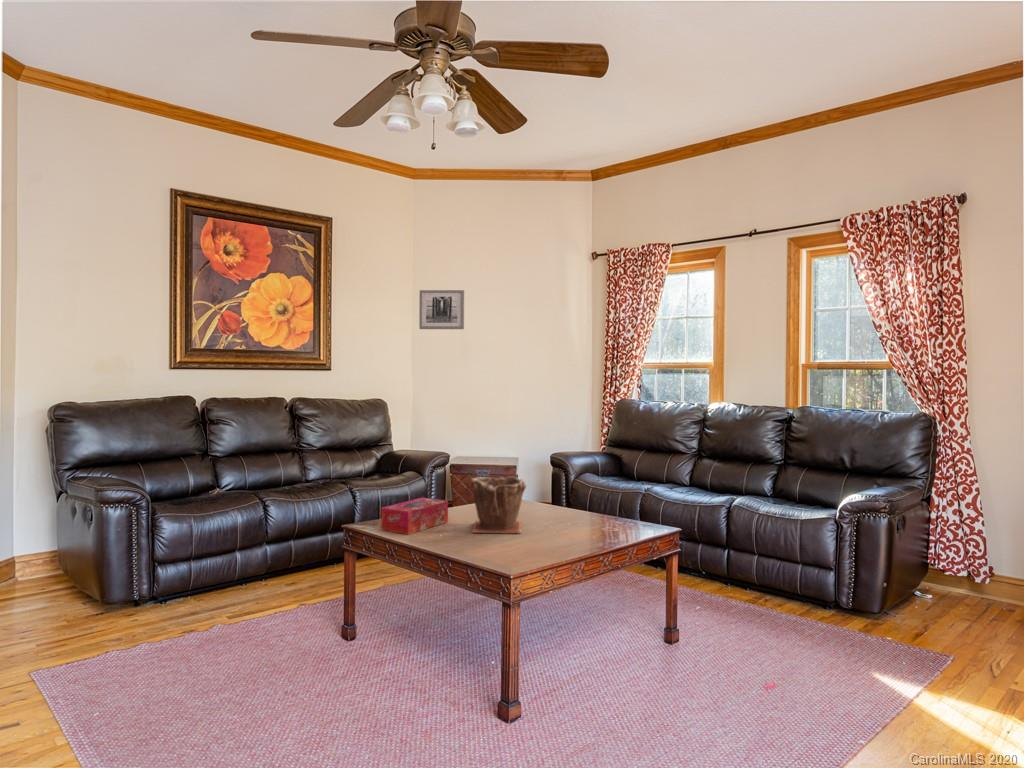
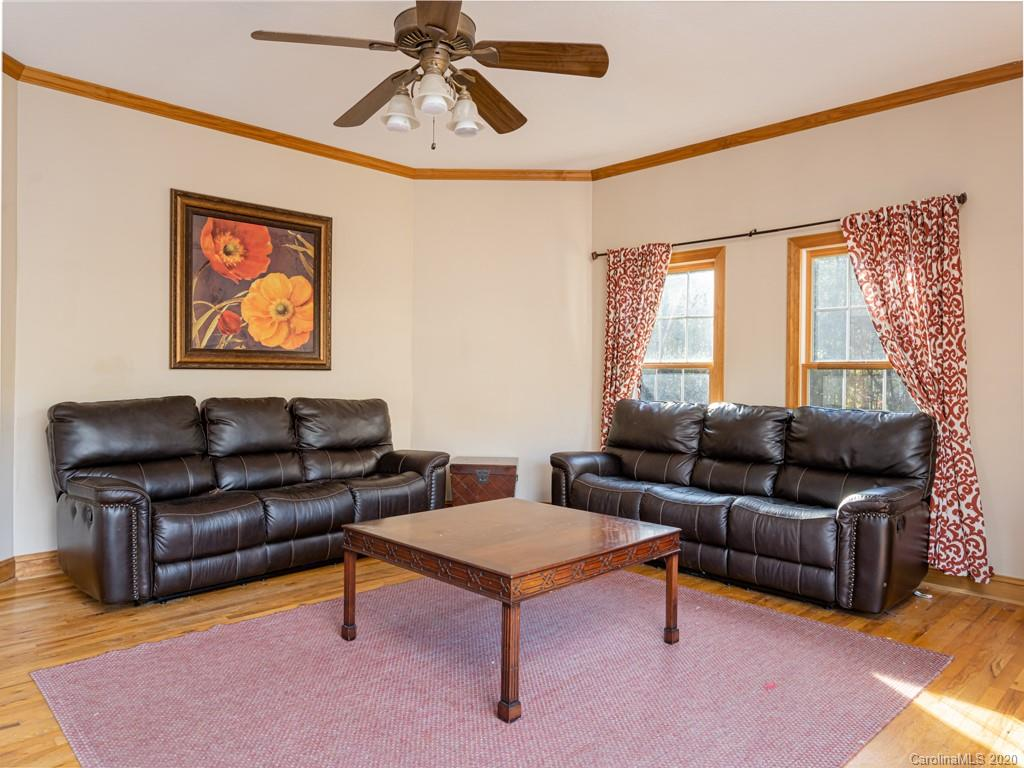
- tissue box [380,496,449,536]
- plant pot [470,475,528,535]
- wall art [418,289,465,330]
